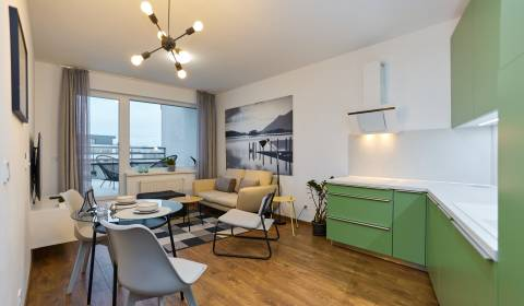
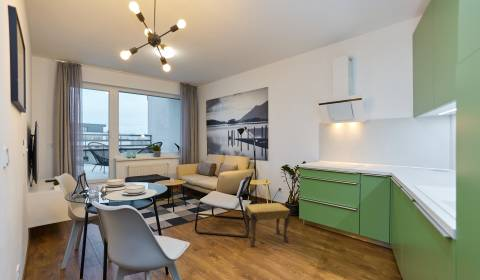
+ footstool [243,202,291,248]
